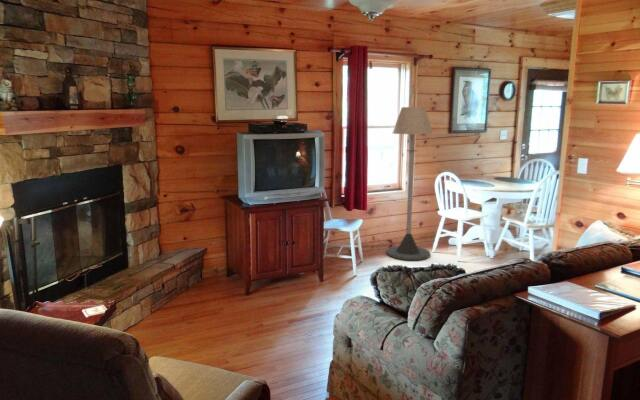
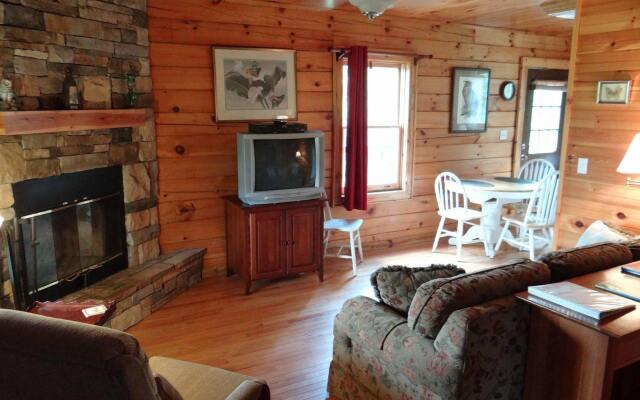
- floor lamp [385,106,434,261]
